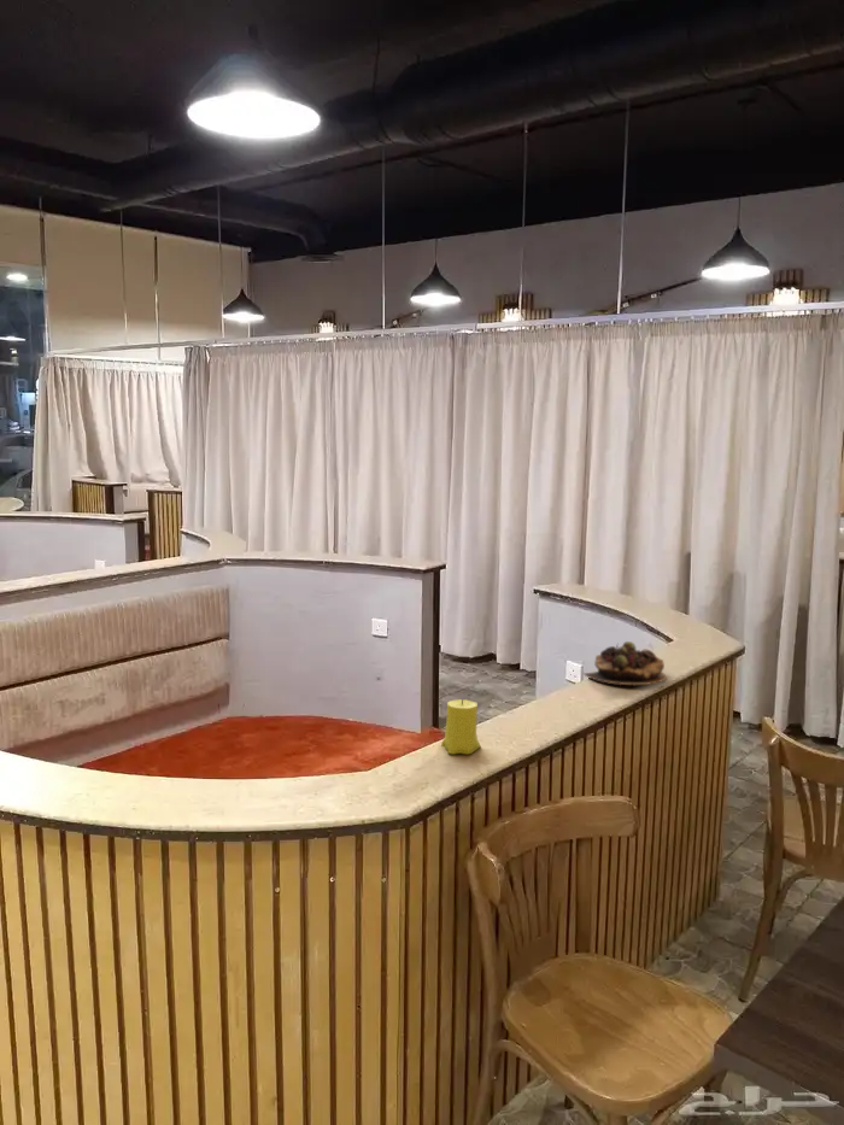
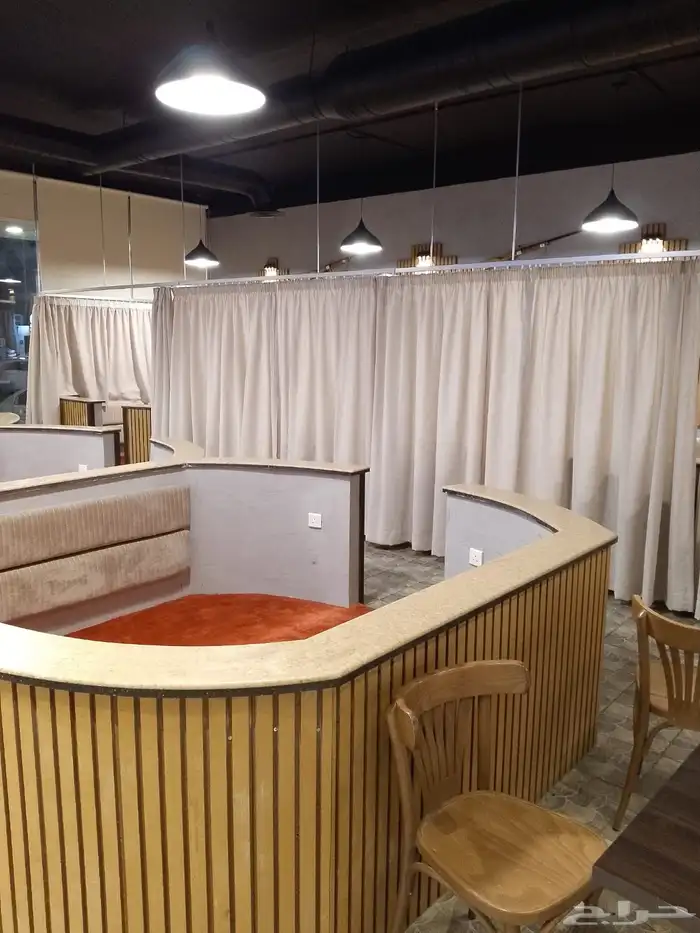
- candle [440,698,482,755]
- succulent plant [582,640,668,686]
